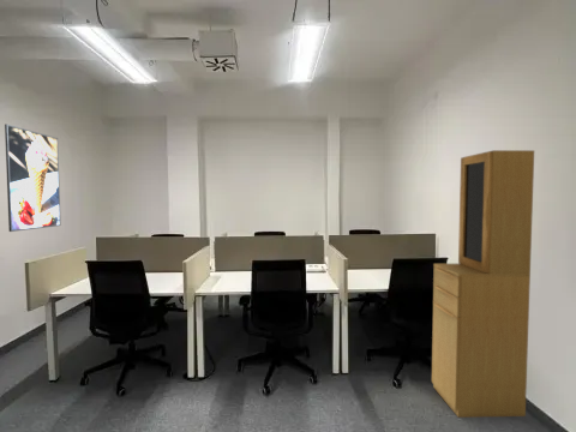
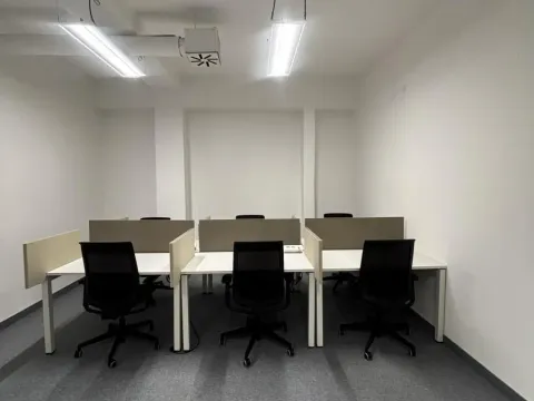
- cupboard [431,149,535,419]
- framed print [4,122,62,233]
